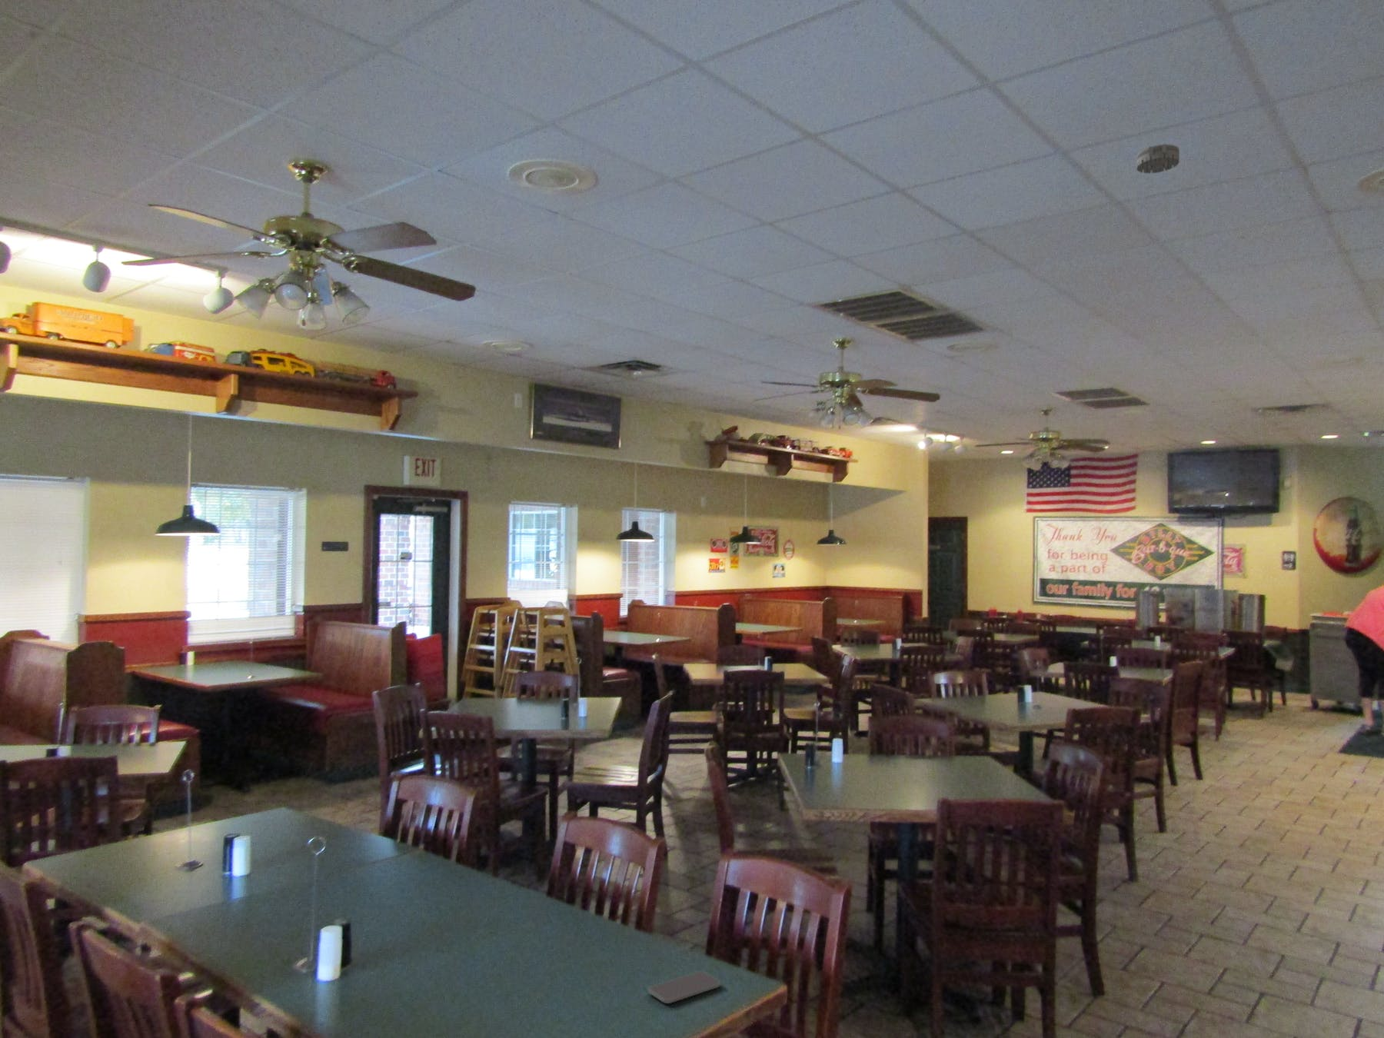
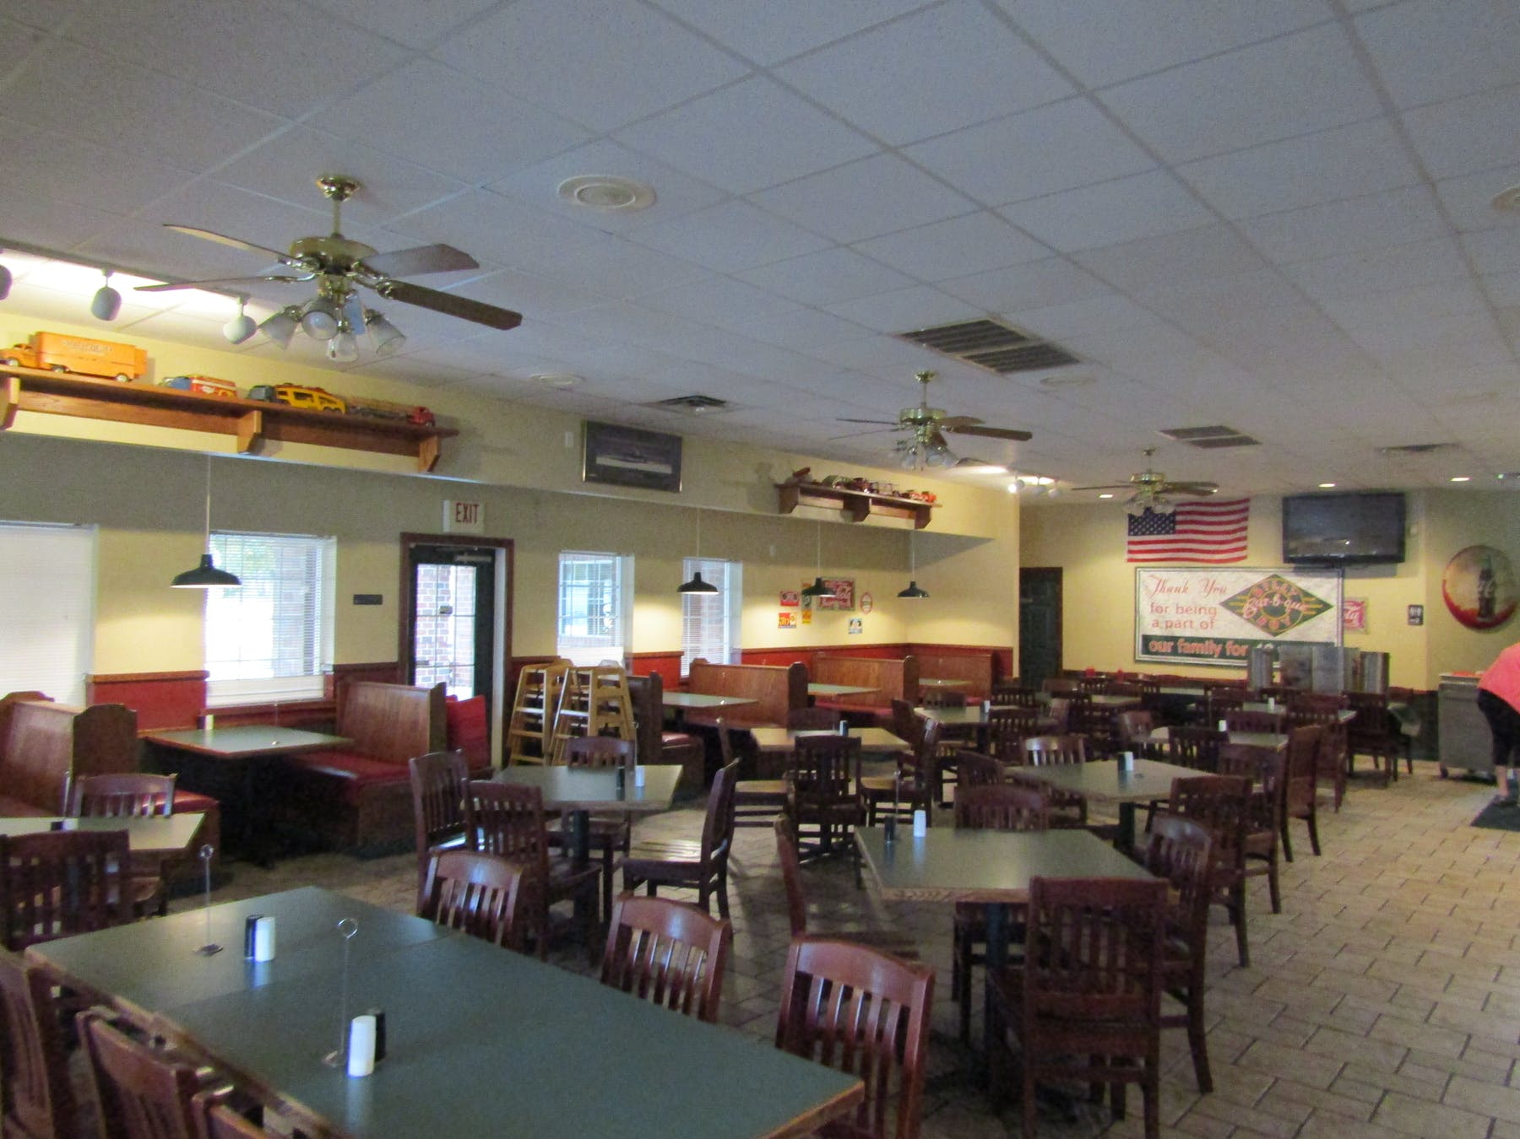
- smartphone [647,970,721,1004]
- smoke detector [1136,143,1180,174]
